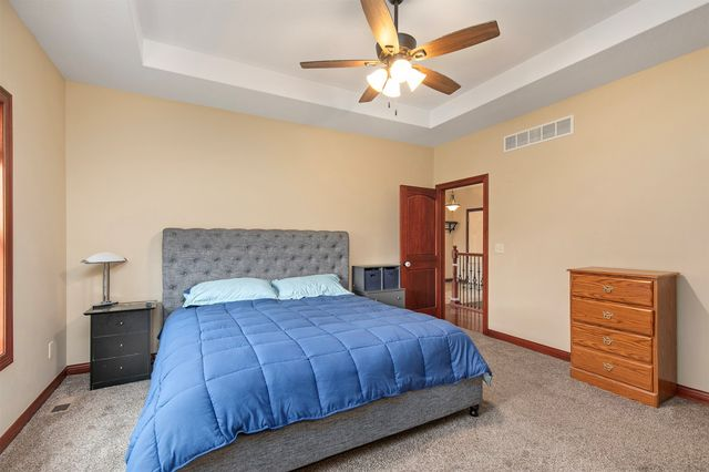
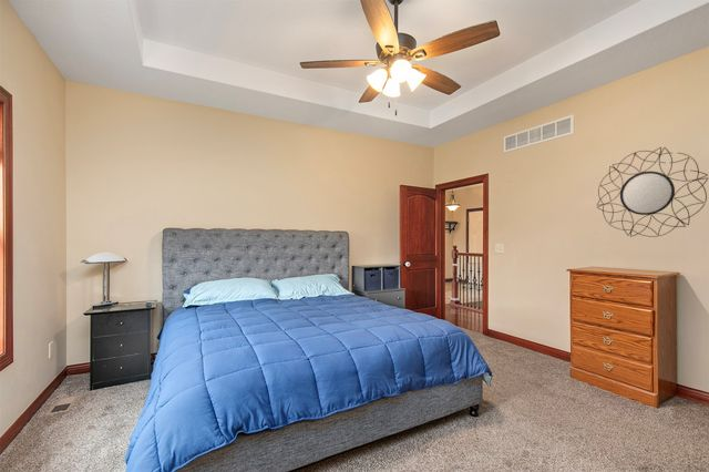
+ home mirror [596,146,709,238]
